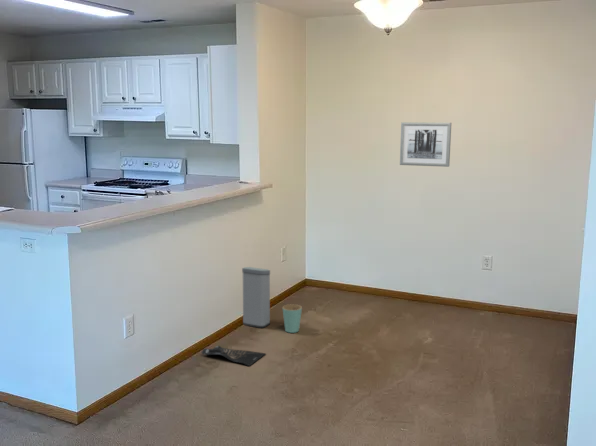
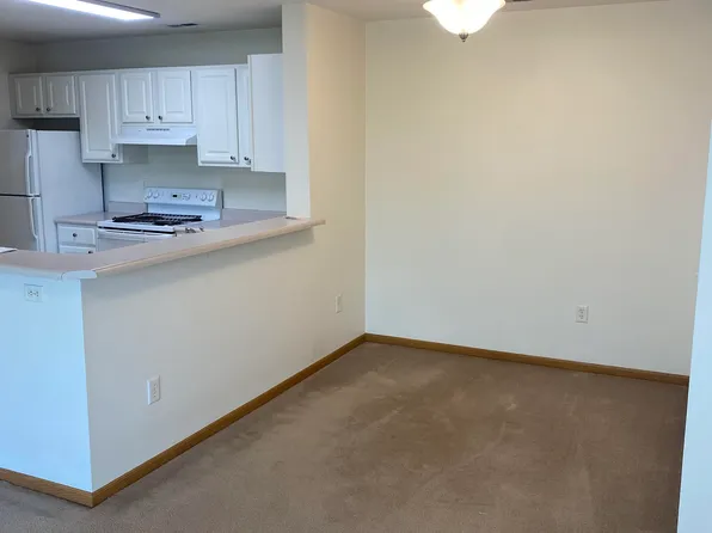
- bag [200,345,267,367]
- wall art [399,121,452,168]
- trash can [241,266,303,334]
